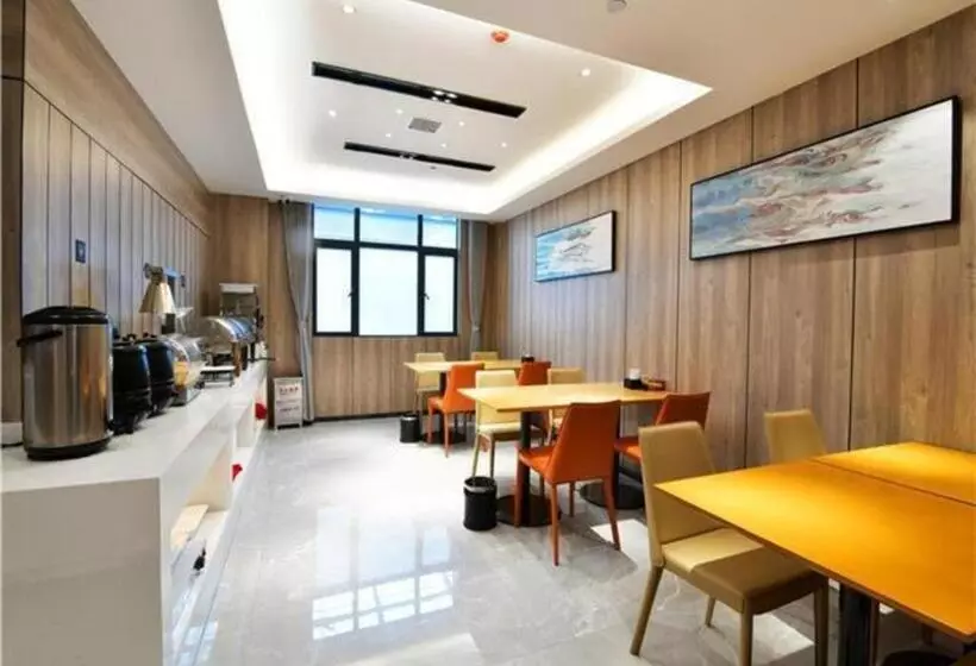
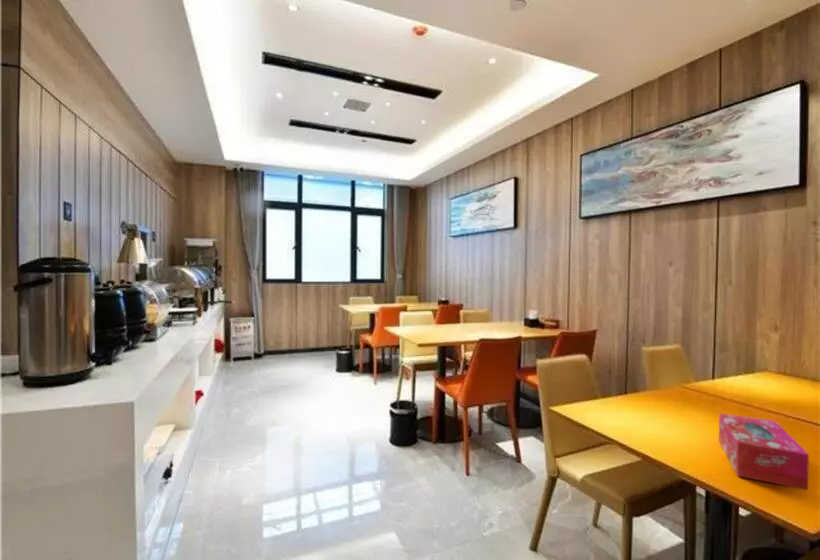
+ tissue box [718,412,810,491]
